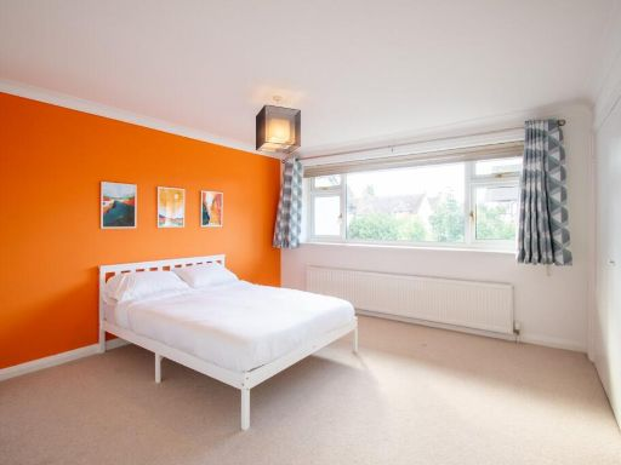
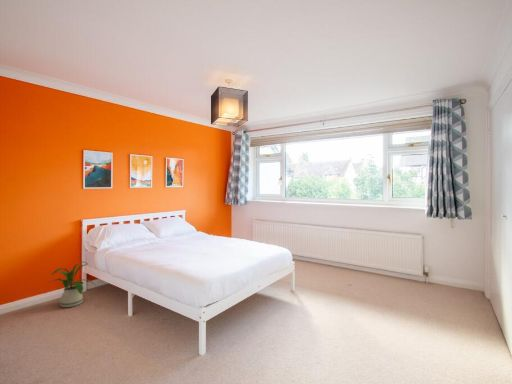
+ house plant [48,261,96,308]
